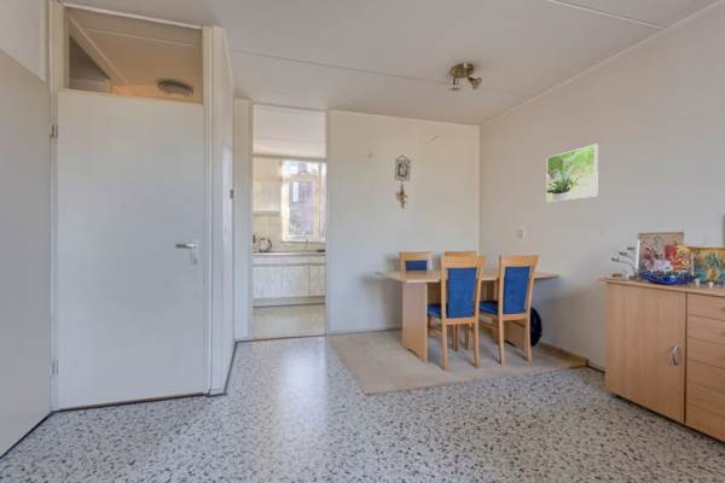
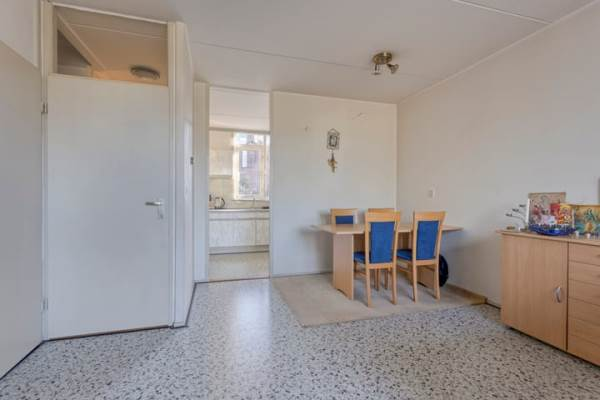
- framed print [545,144,599,203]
